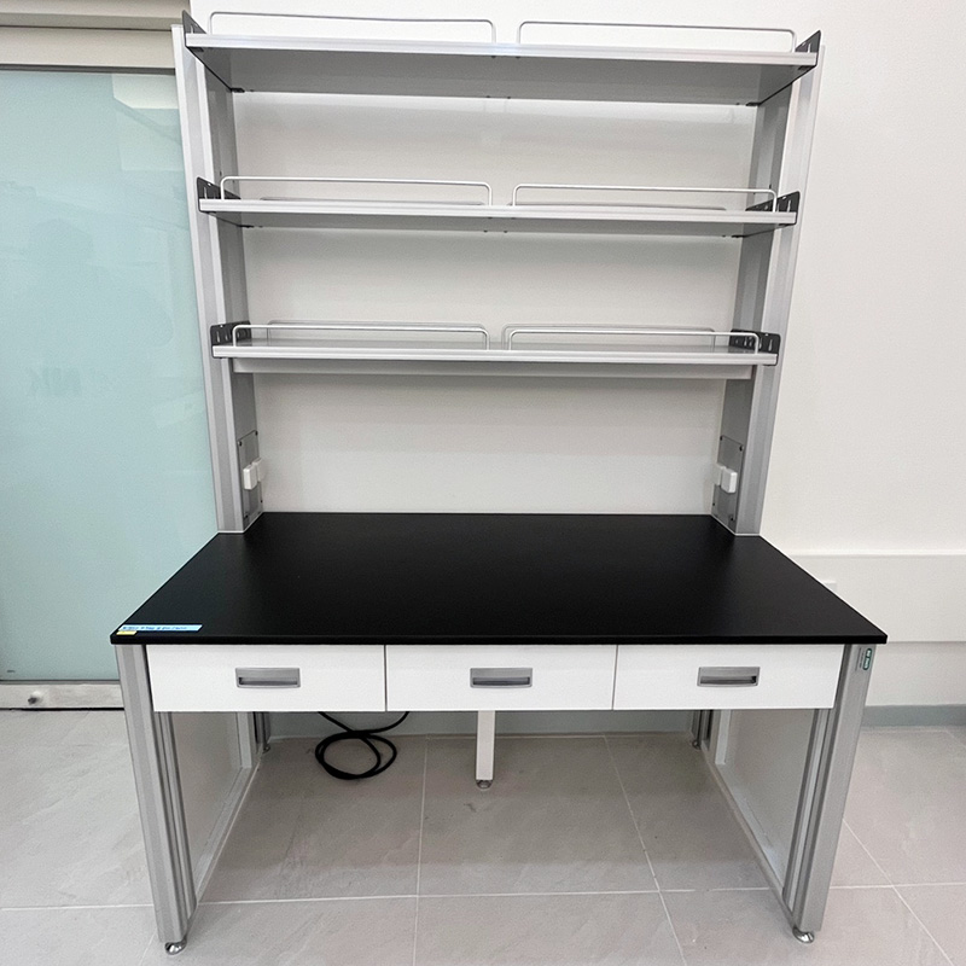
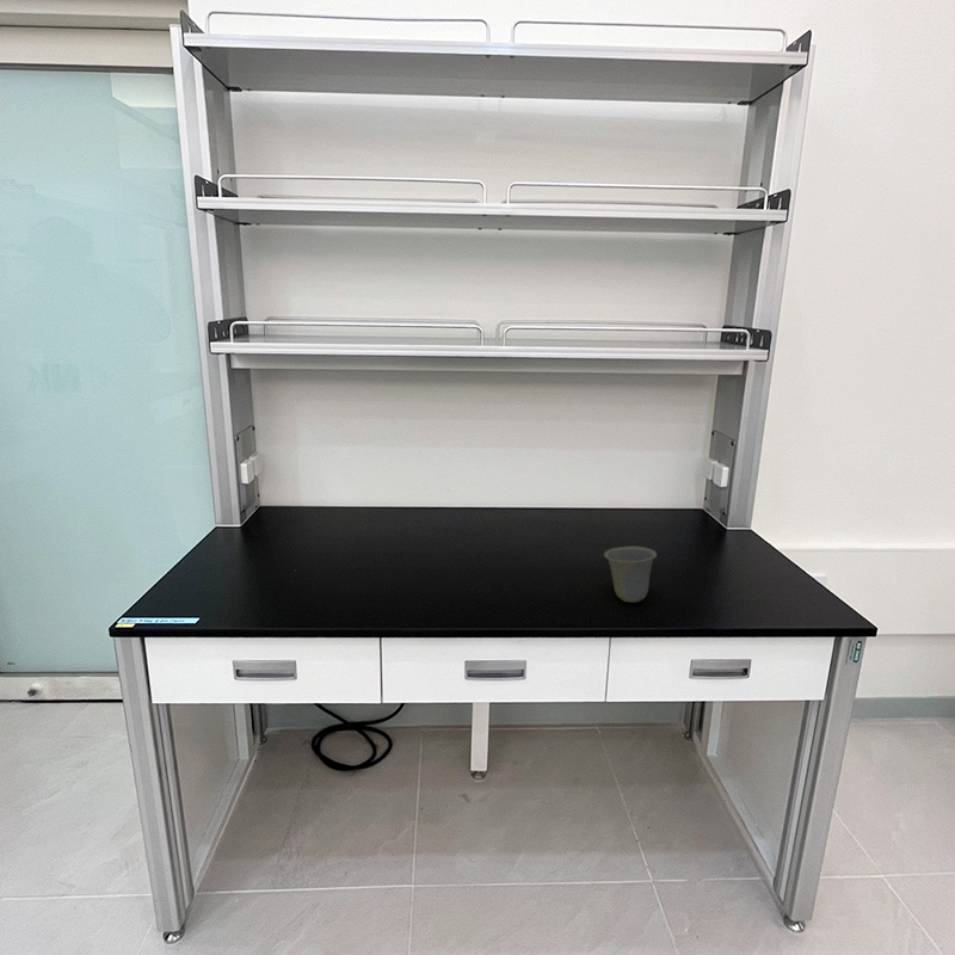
+ cup [603,546,658,604]
